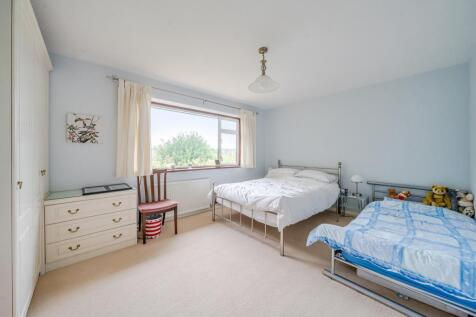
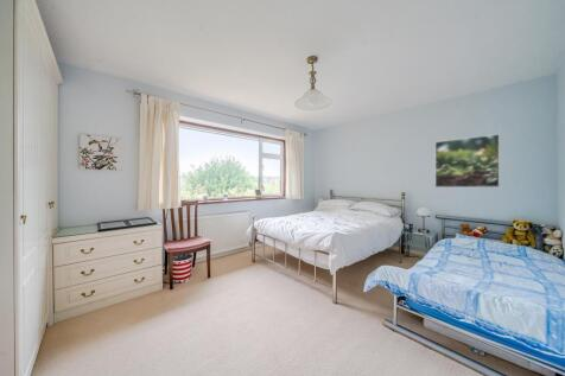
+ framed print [434,133,501,189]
